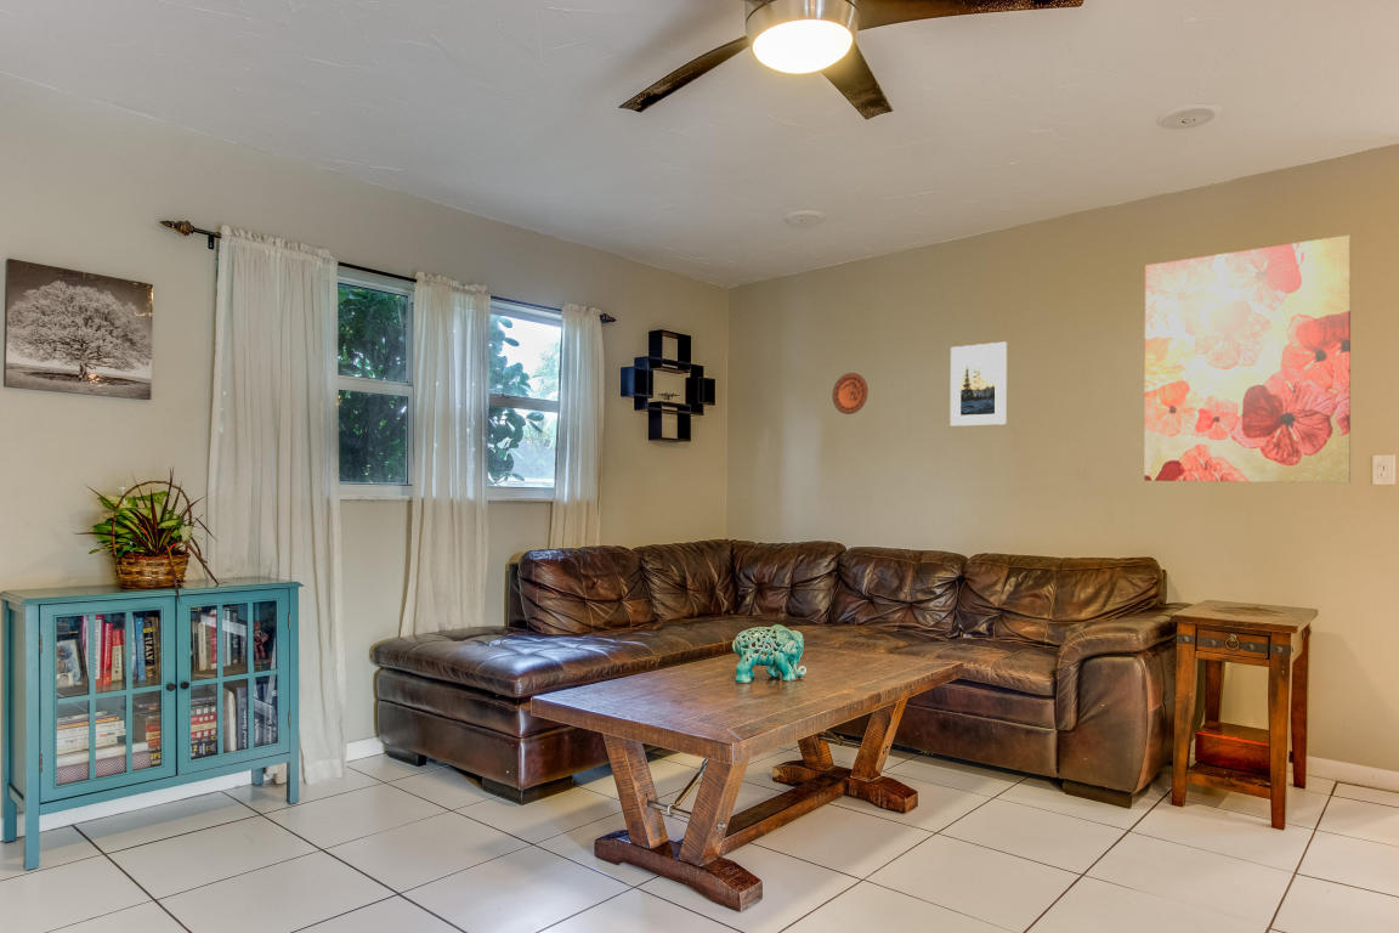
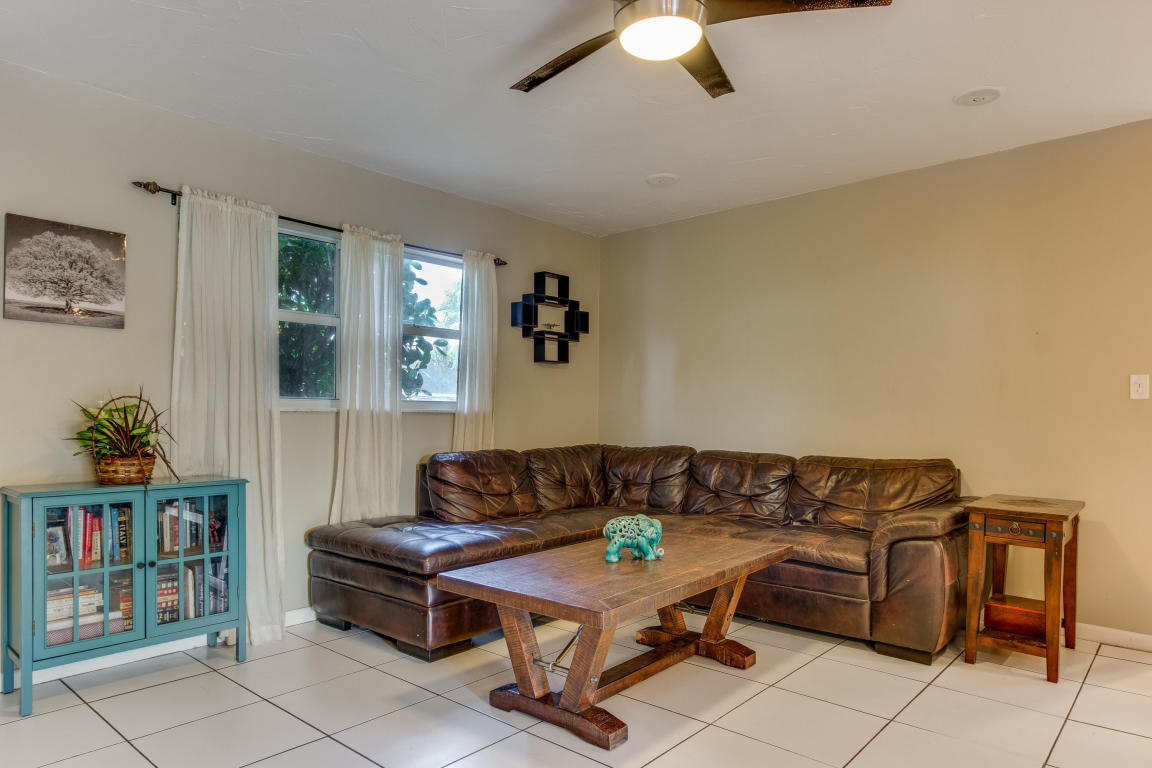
- wall art [1144,234,1352,484]
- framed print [950,341,1008,428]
- decorative plate [832,372,870,415]
